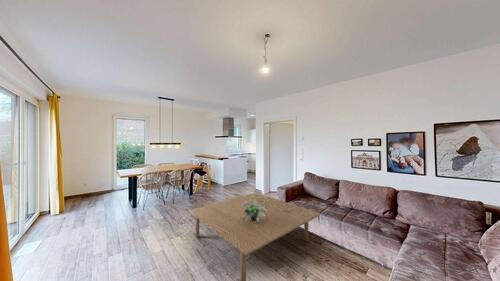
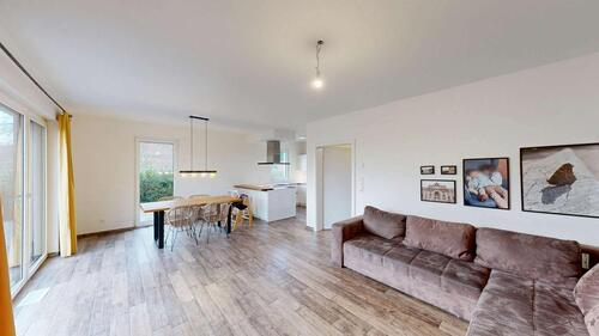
- potted plant [241,199,267,223]
- coffee table [188,192,322,281]
